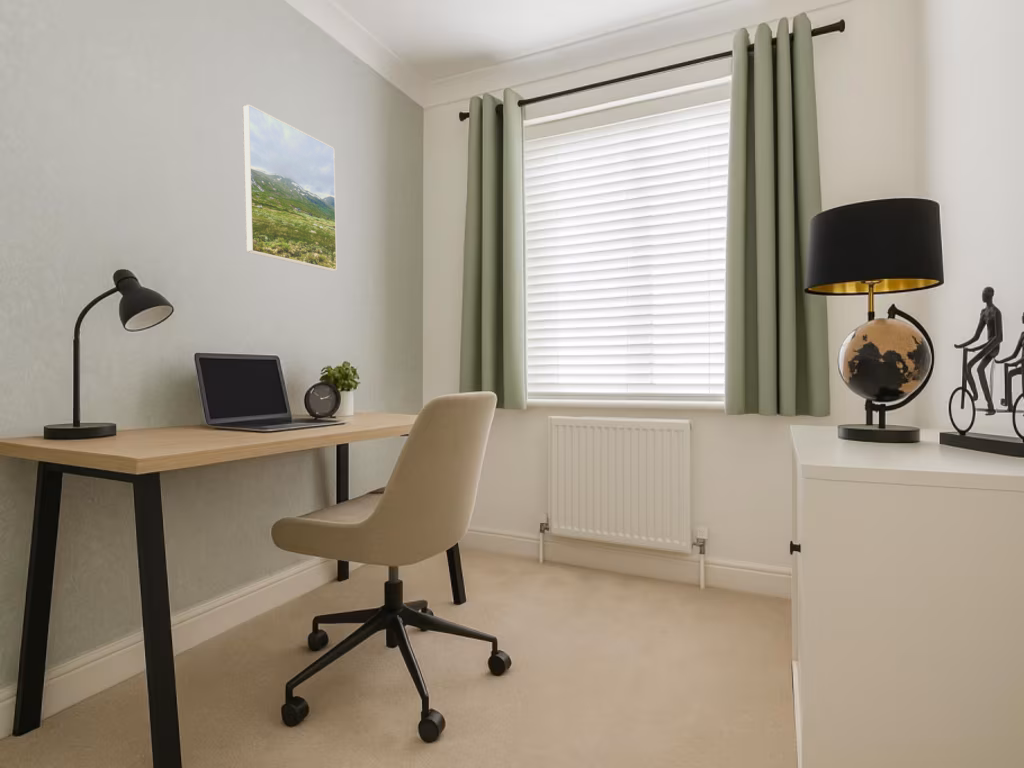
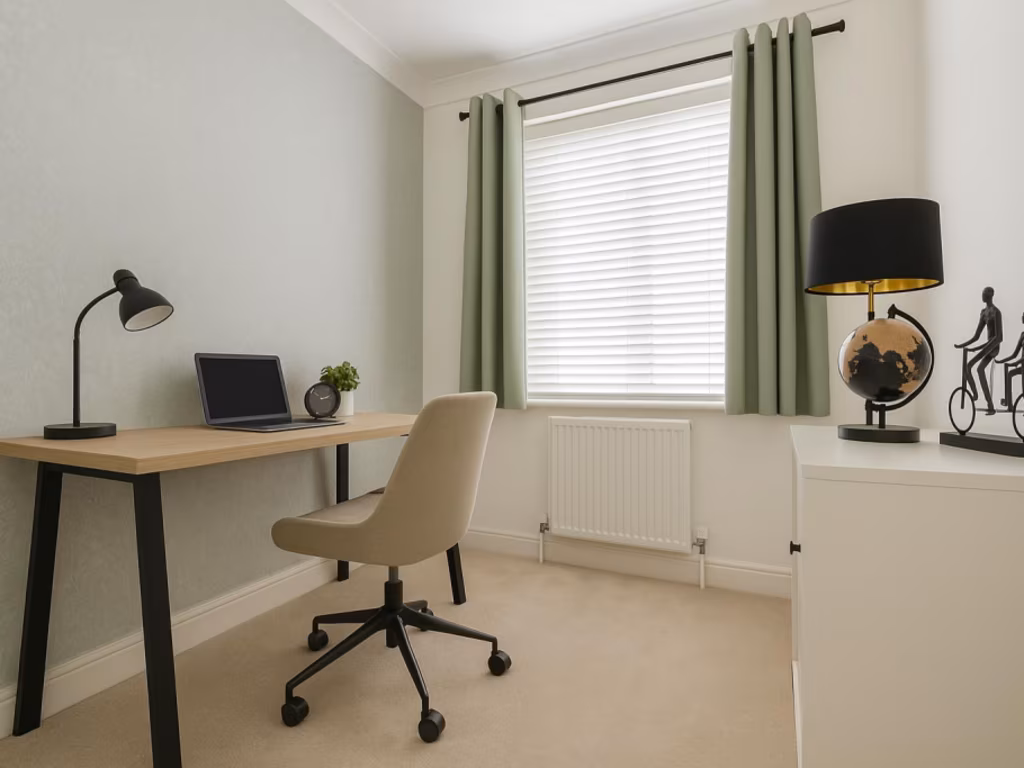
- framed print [242,103,338,272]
